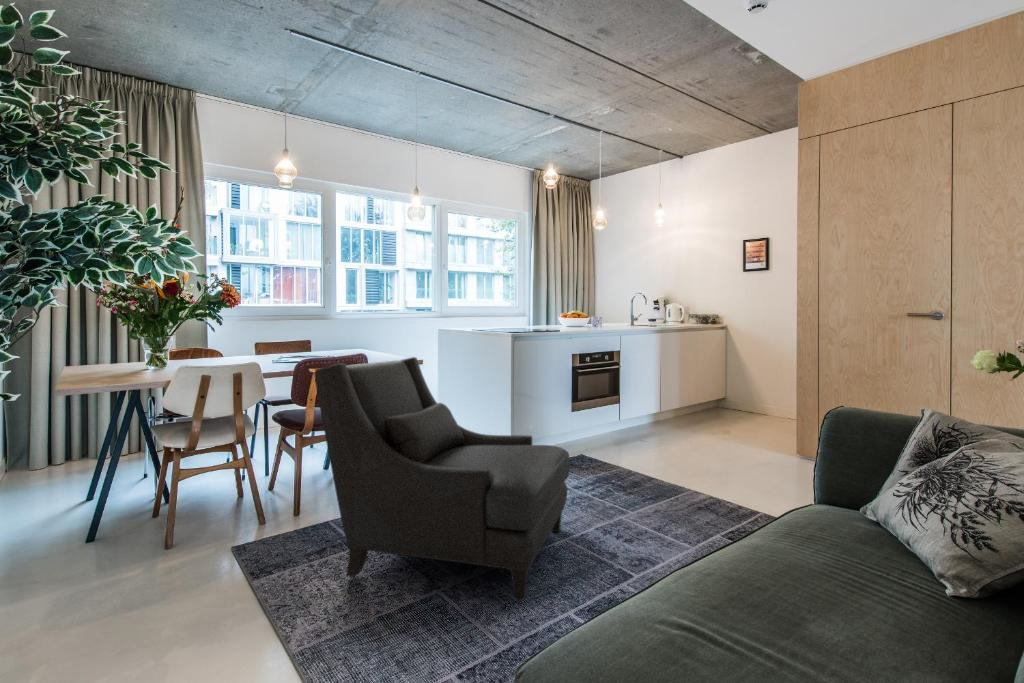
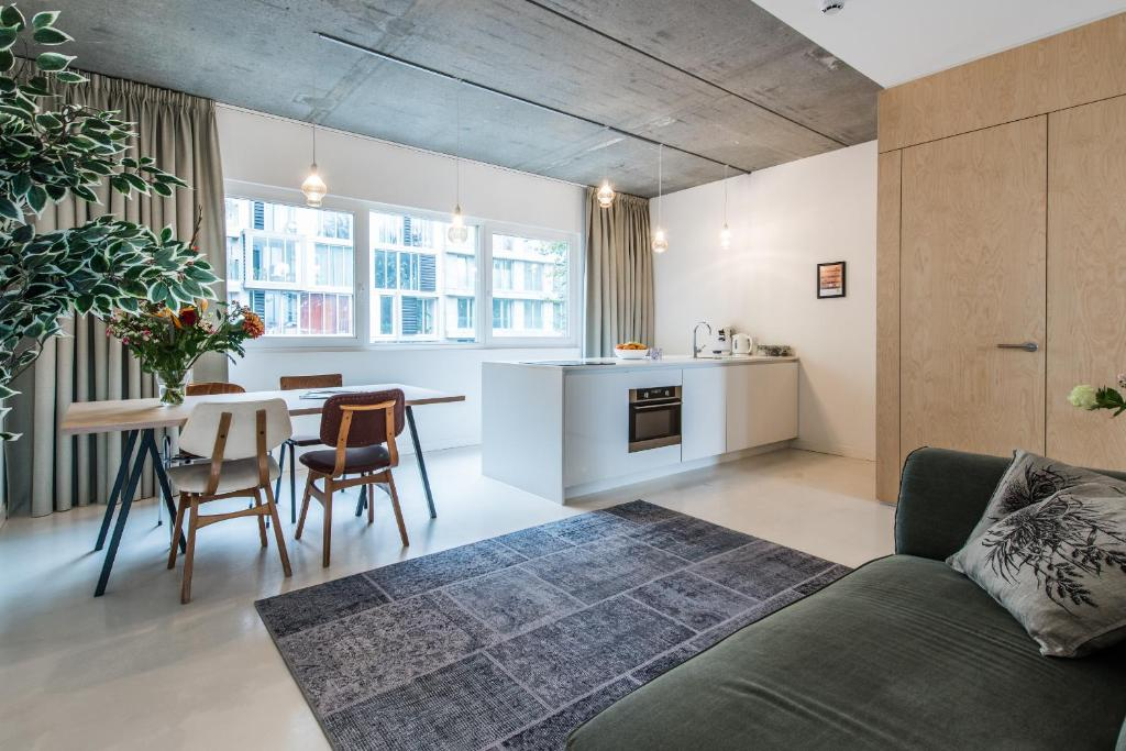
- armchair [314,356,570,601]
